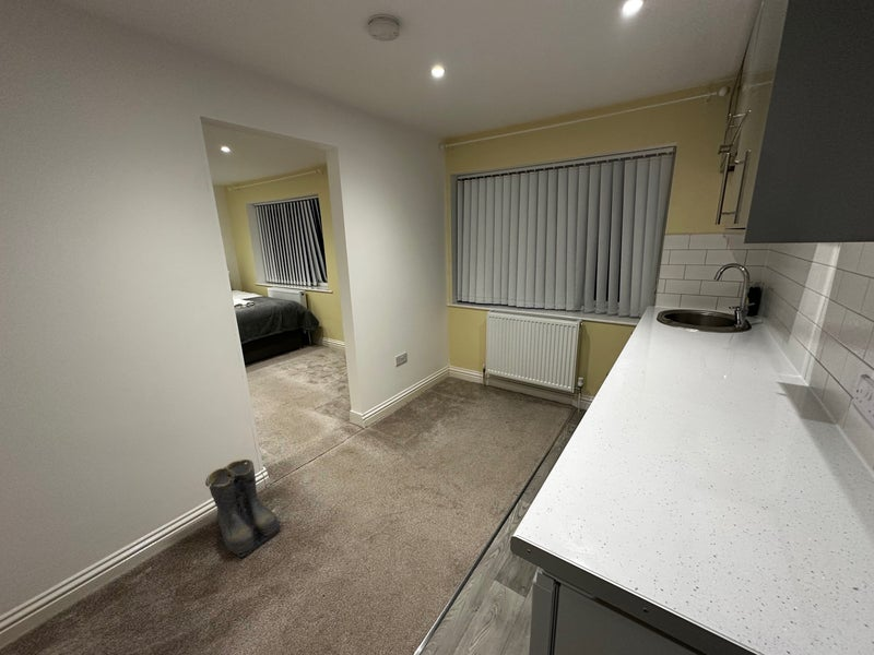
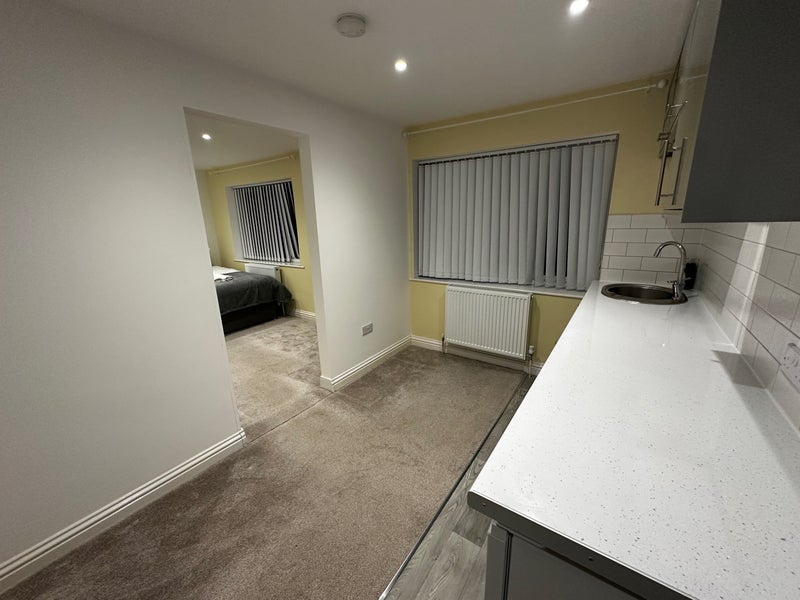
- boots [204,458,284,558]
